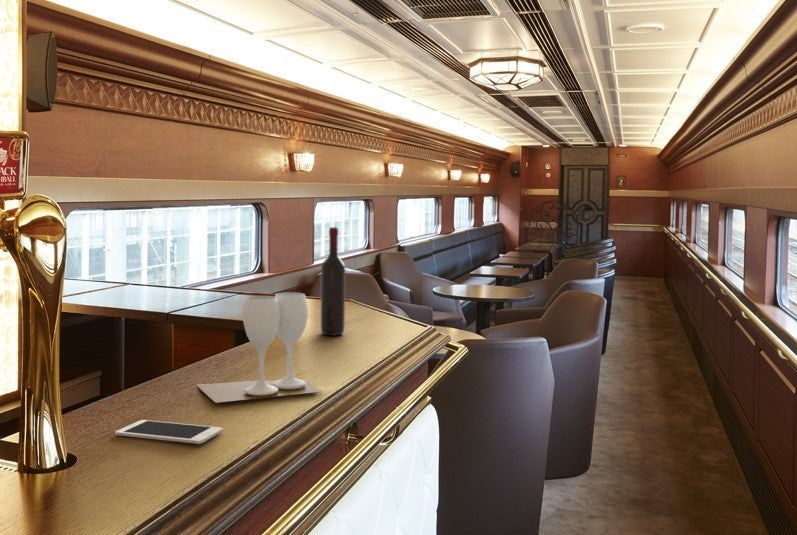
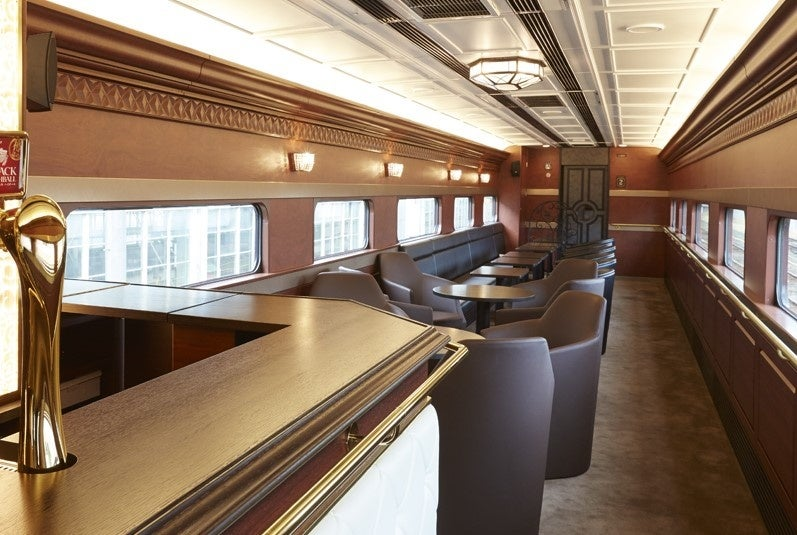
- wineglass [195,292,323,404]
- wine bottle [320,226,346,337]
- cell phone [114,419,224,445]
